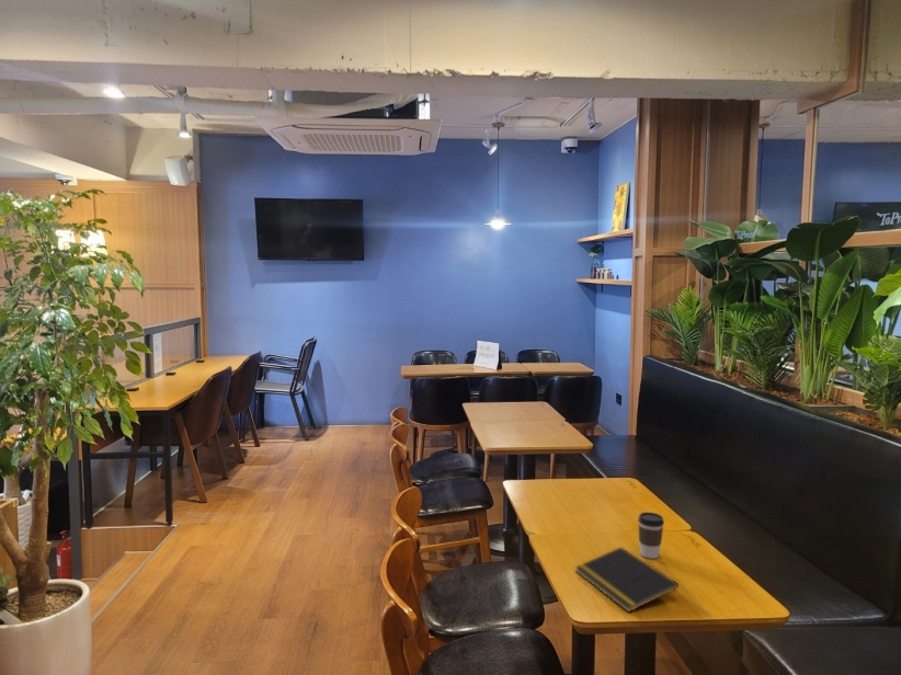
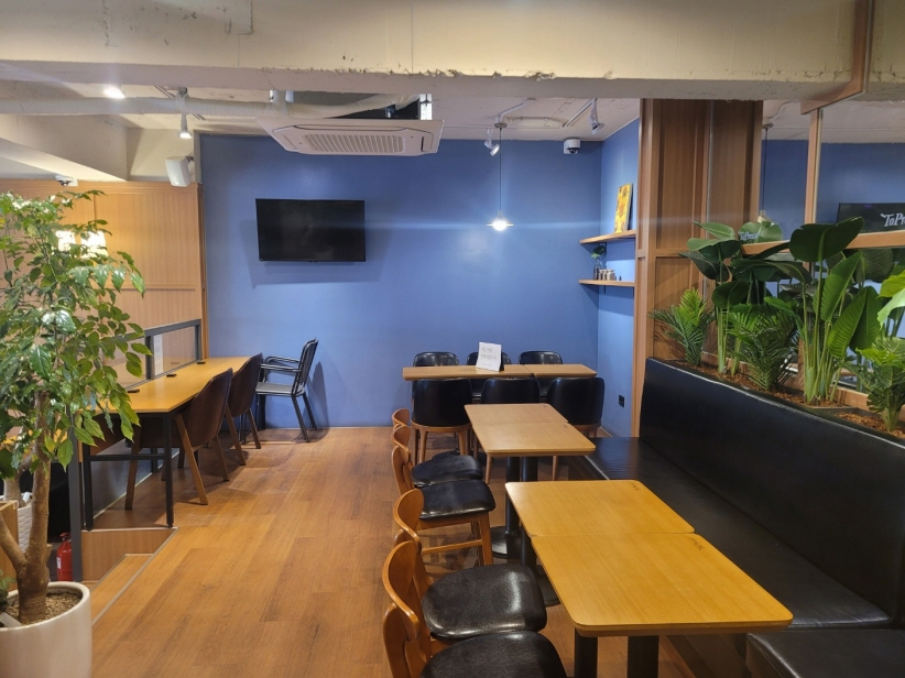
- coffee cup [637,511,665,560]
- notepad [574,546,680,614]
